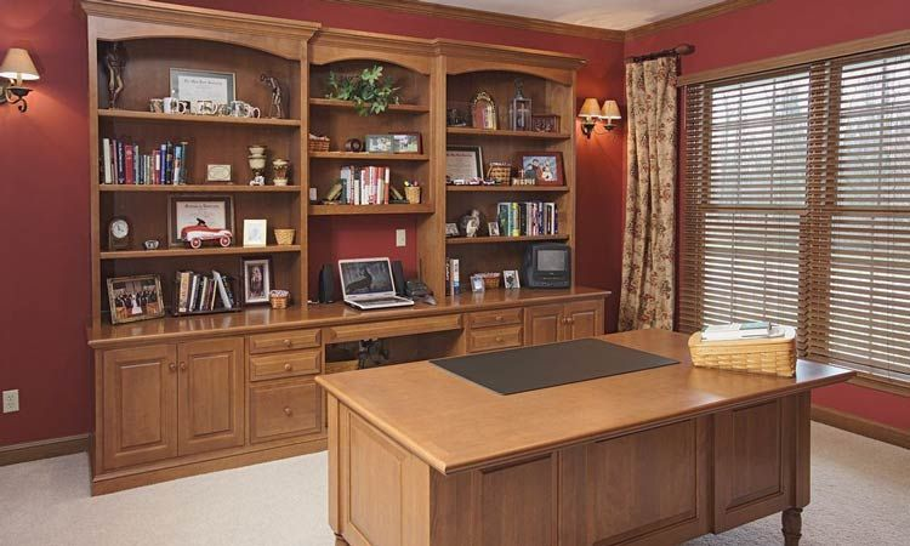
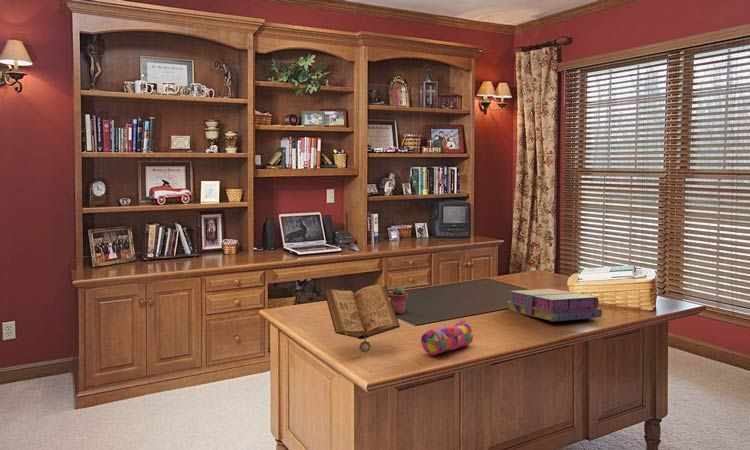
+ pencil case [420,320,474,356]
+ potted succulent [389,285,409,315]
+ stack of books [507,288,603,322]
+ book [323,283,401,354]
